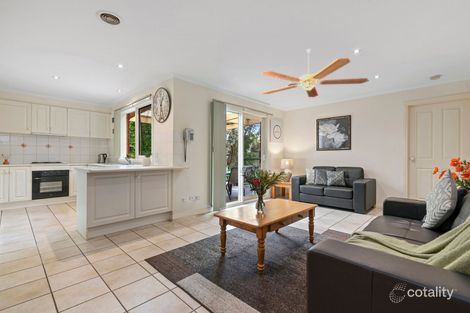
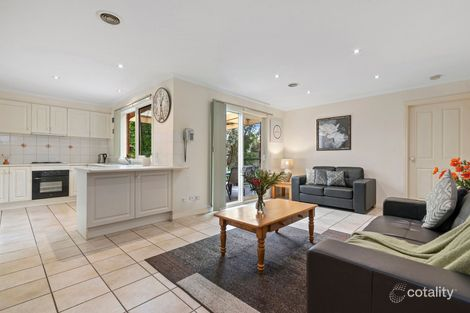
- ceiling fan [261,48,370,98]
